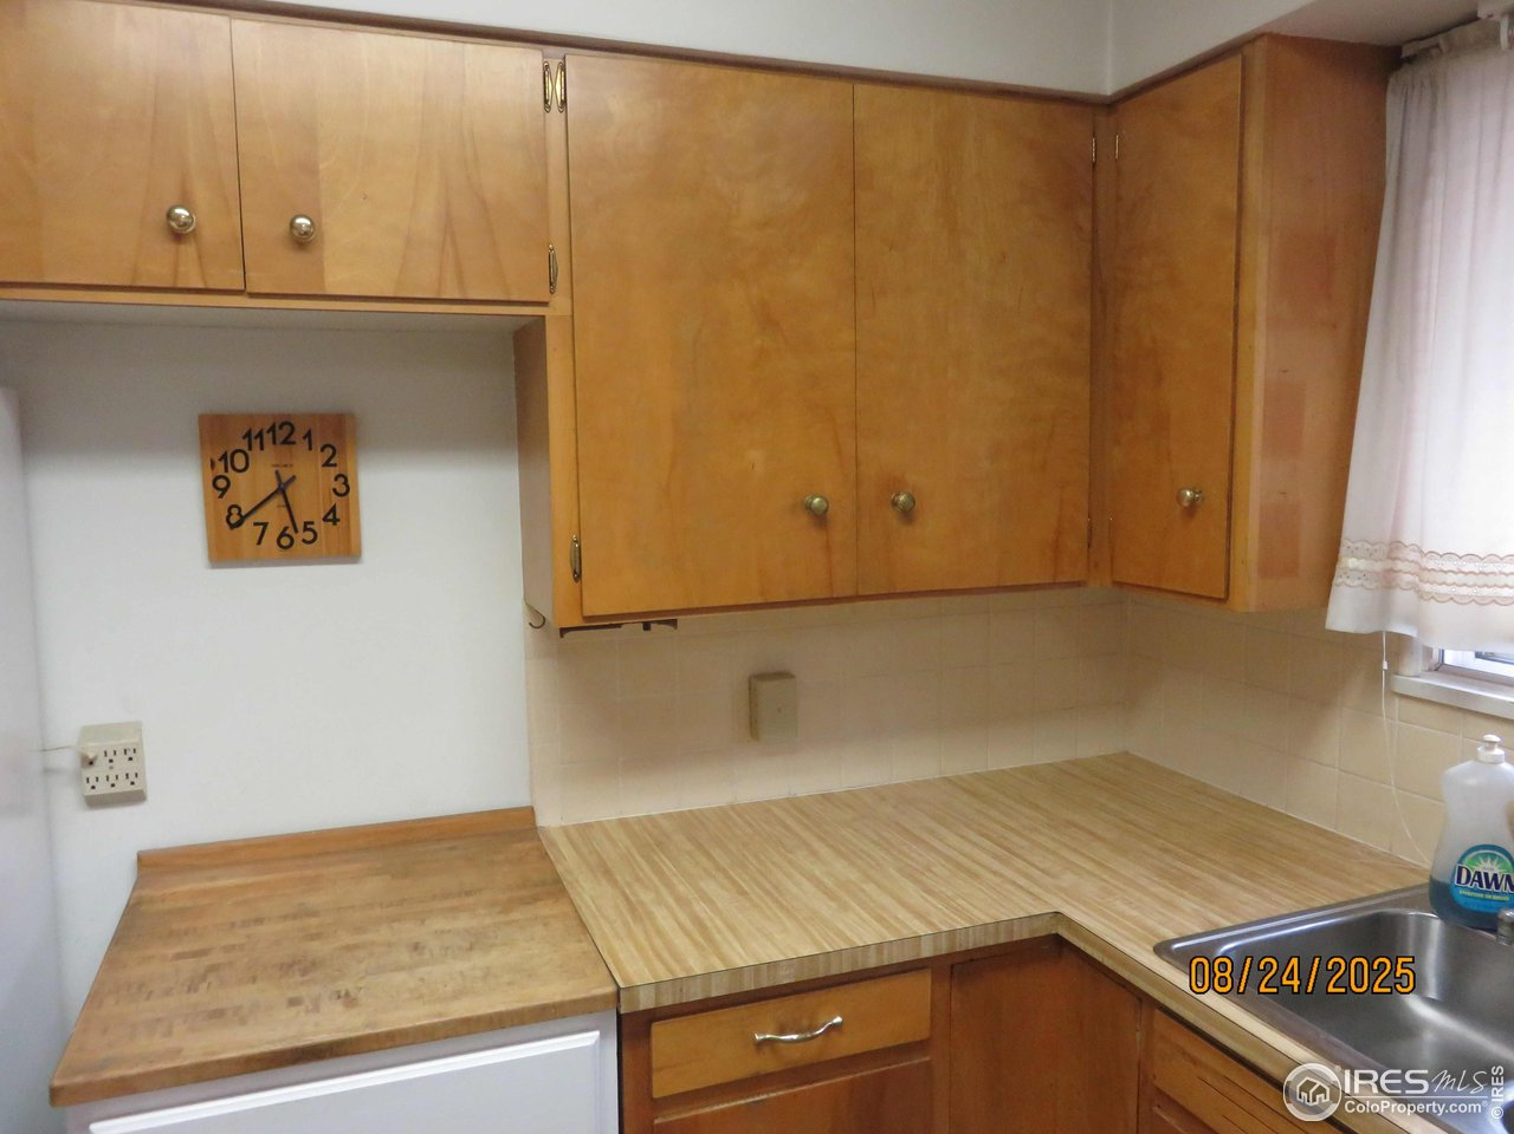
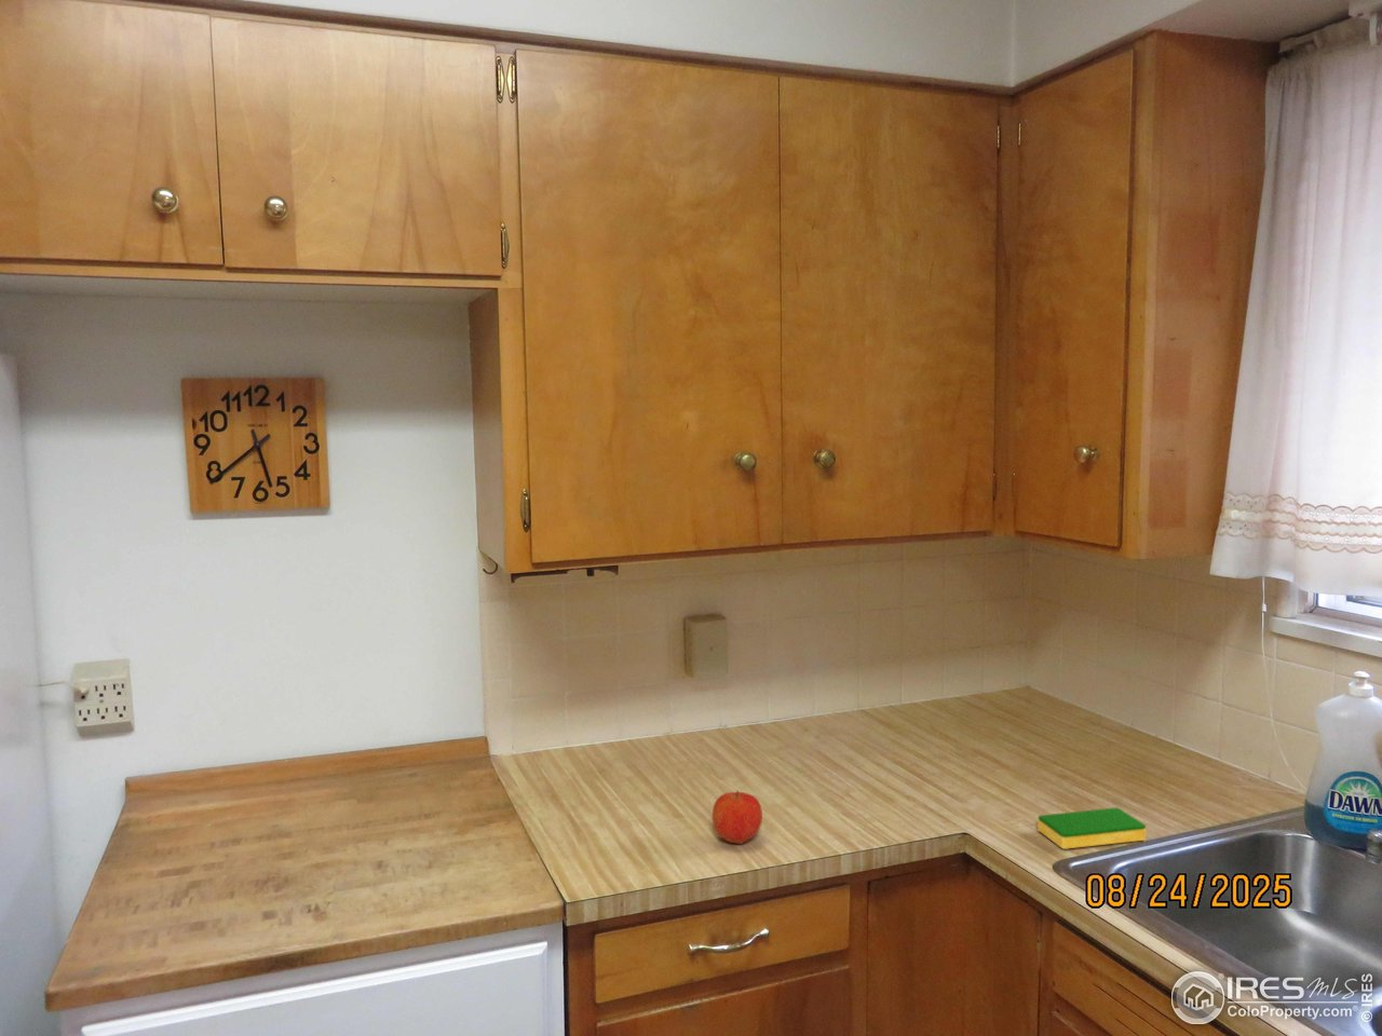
+ apple [712,789,763,844]
+ dish sponge [1037,806,1147,850]
